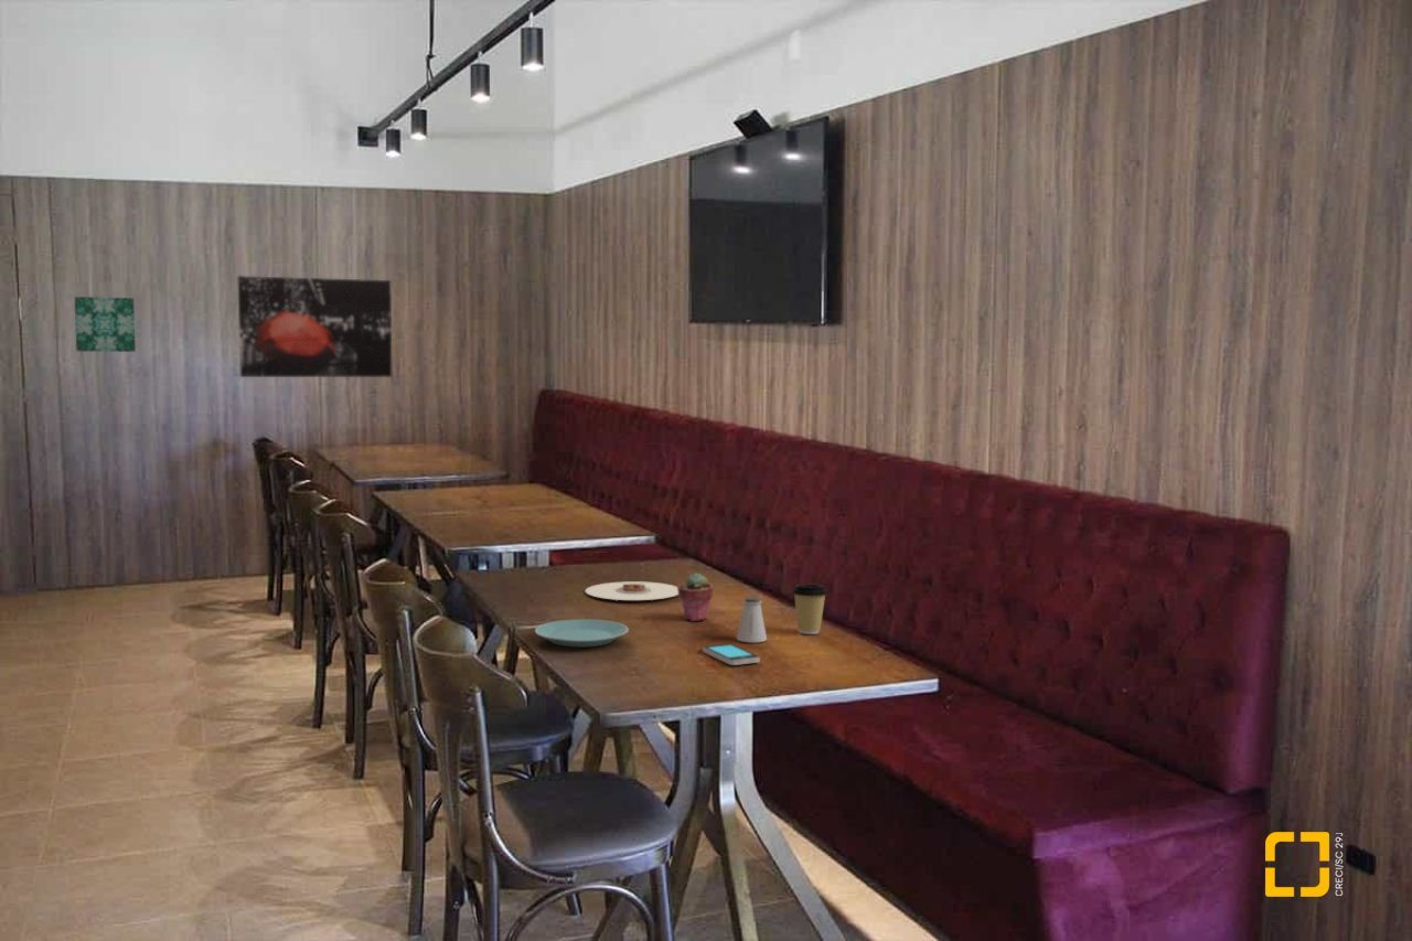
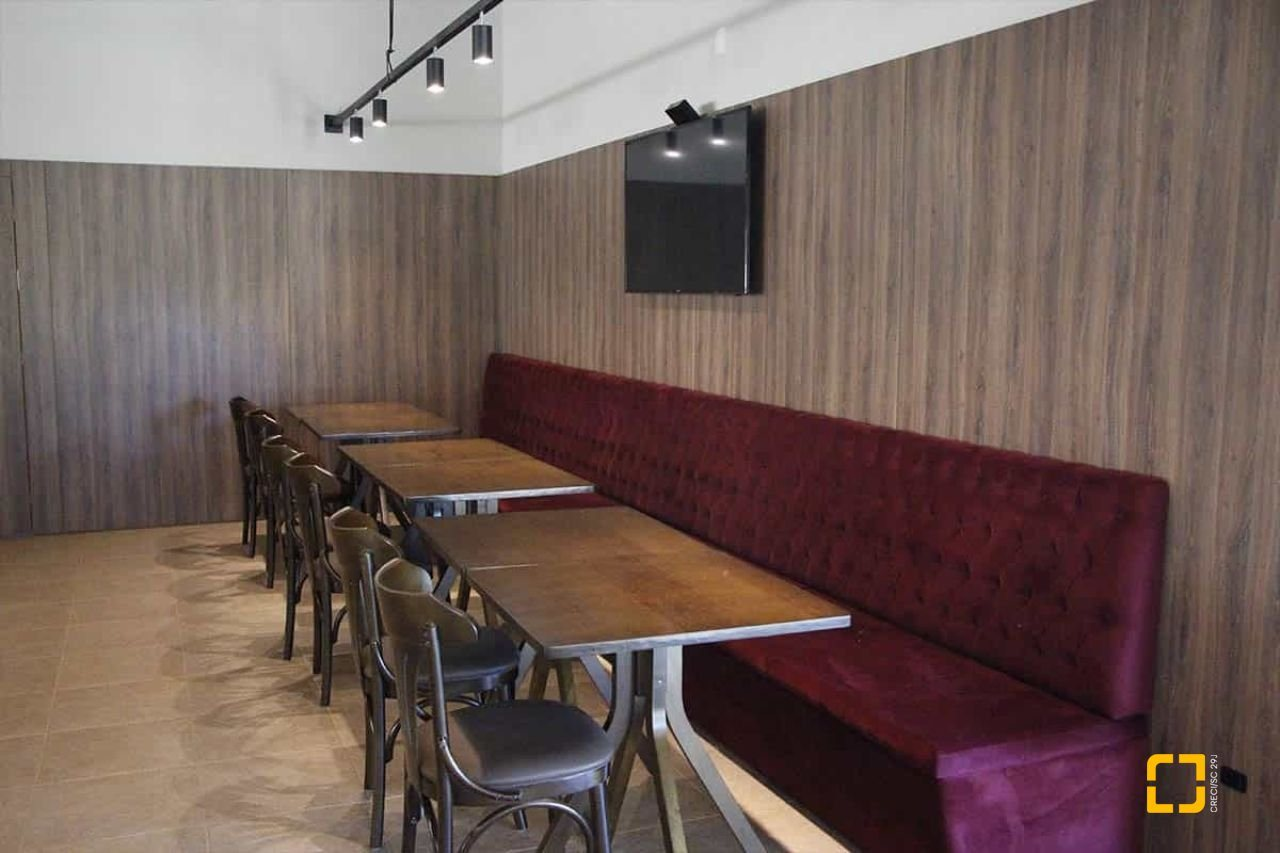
- wall art [74,296,137,353]
- wall art [237,275,393,378]
- plate [584,580,678,601]
- potted succulent [677,571,715,622]
- smartphone [702,642,761,666]
- saltshaker [736,596,768,643]
- coffee cup [791,582,830,635]
- plate [534,618,630,648]
